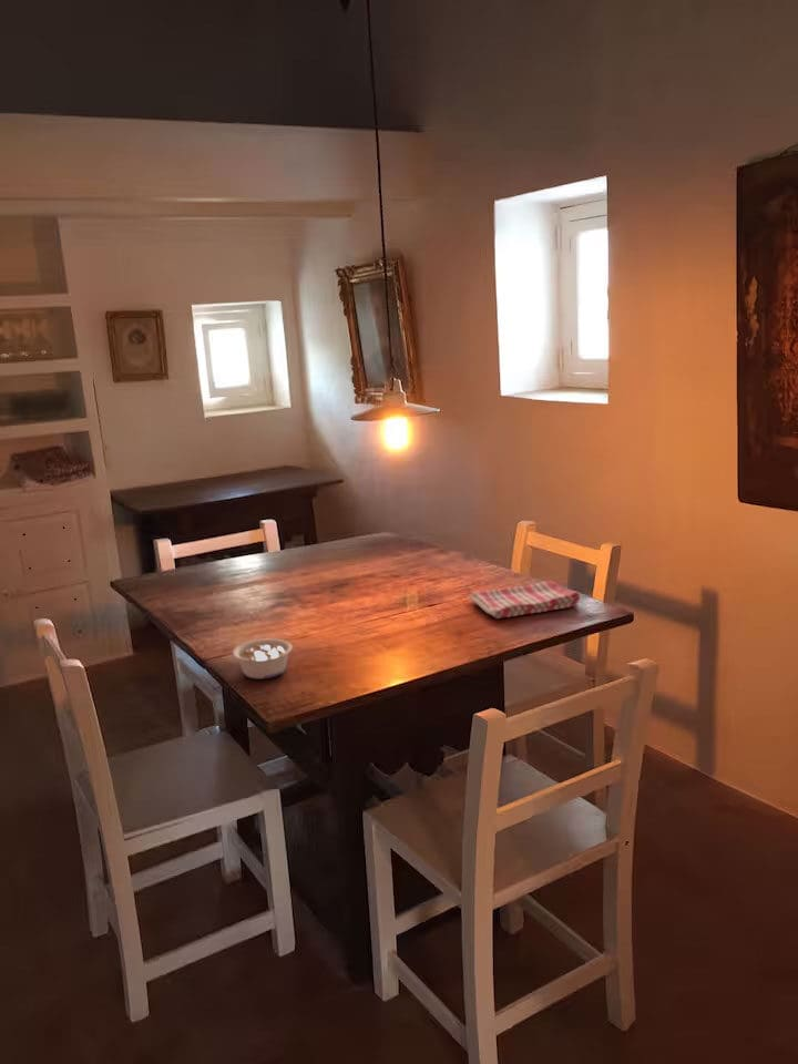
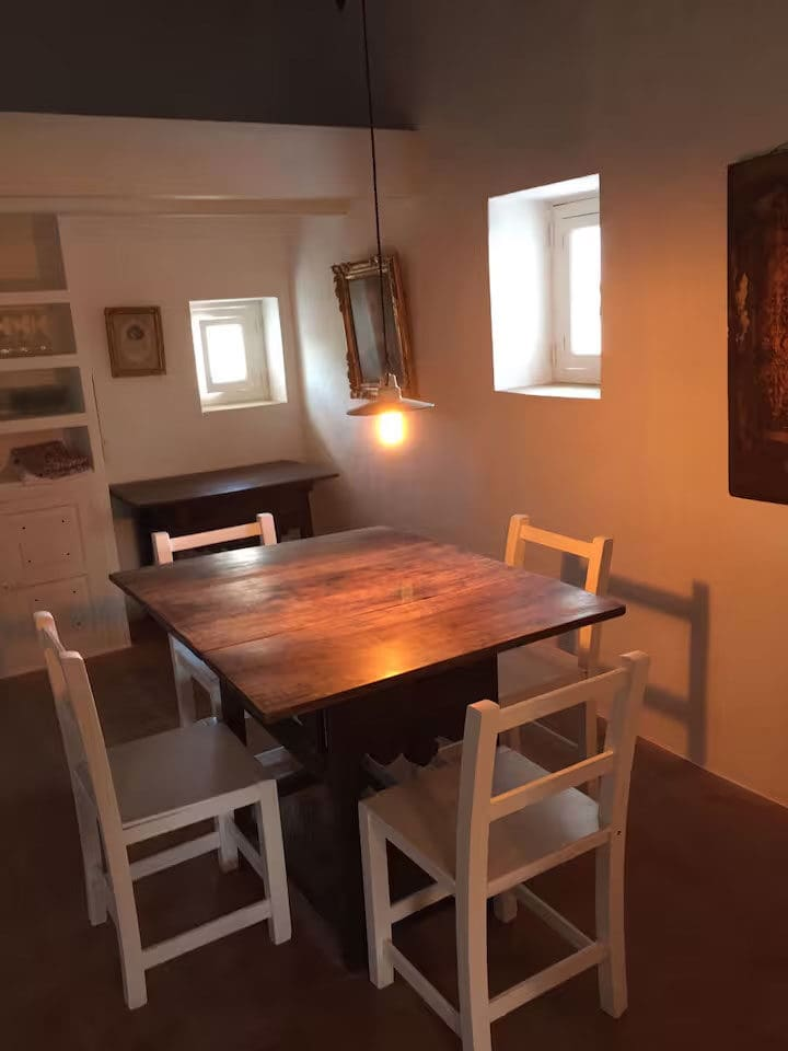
- dish towel [468,580,581,620]
- legume [232,637,294,679]
